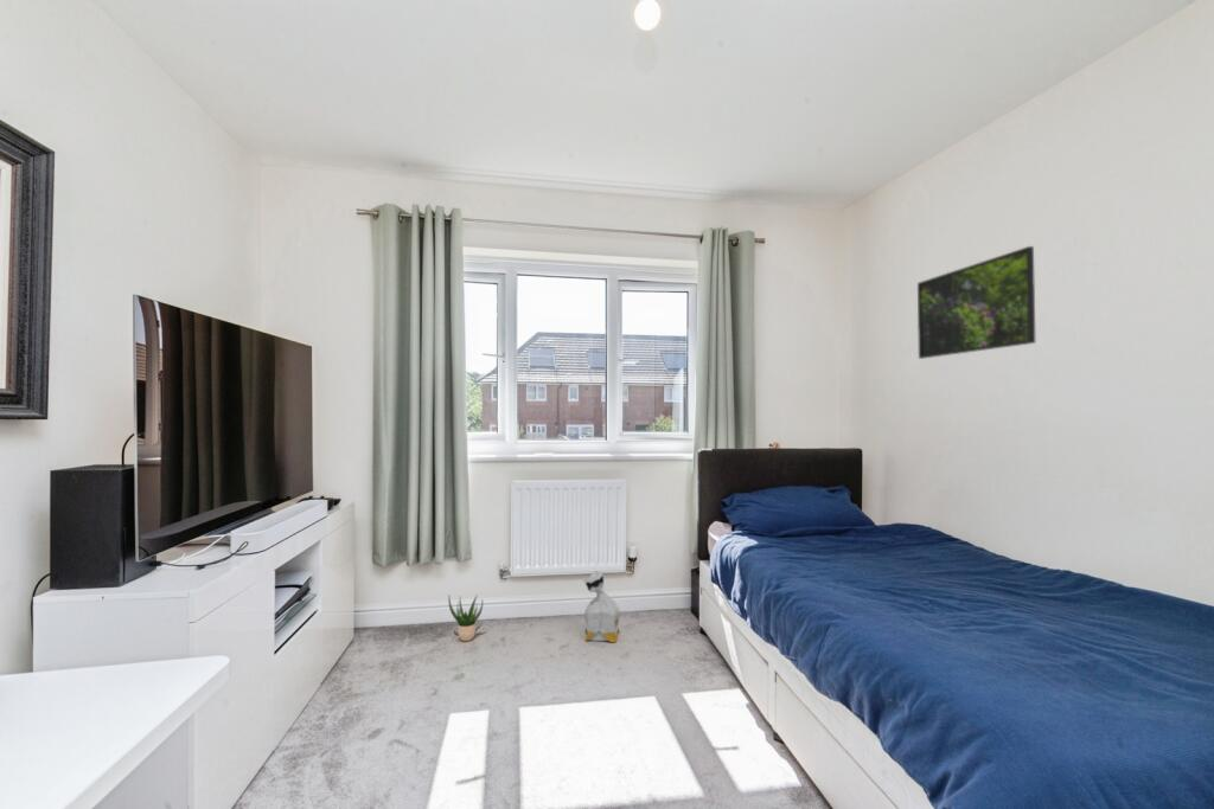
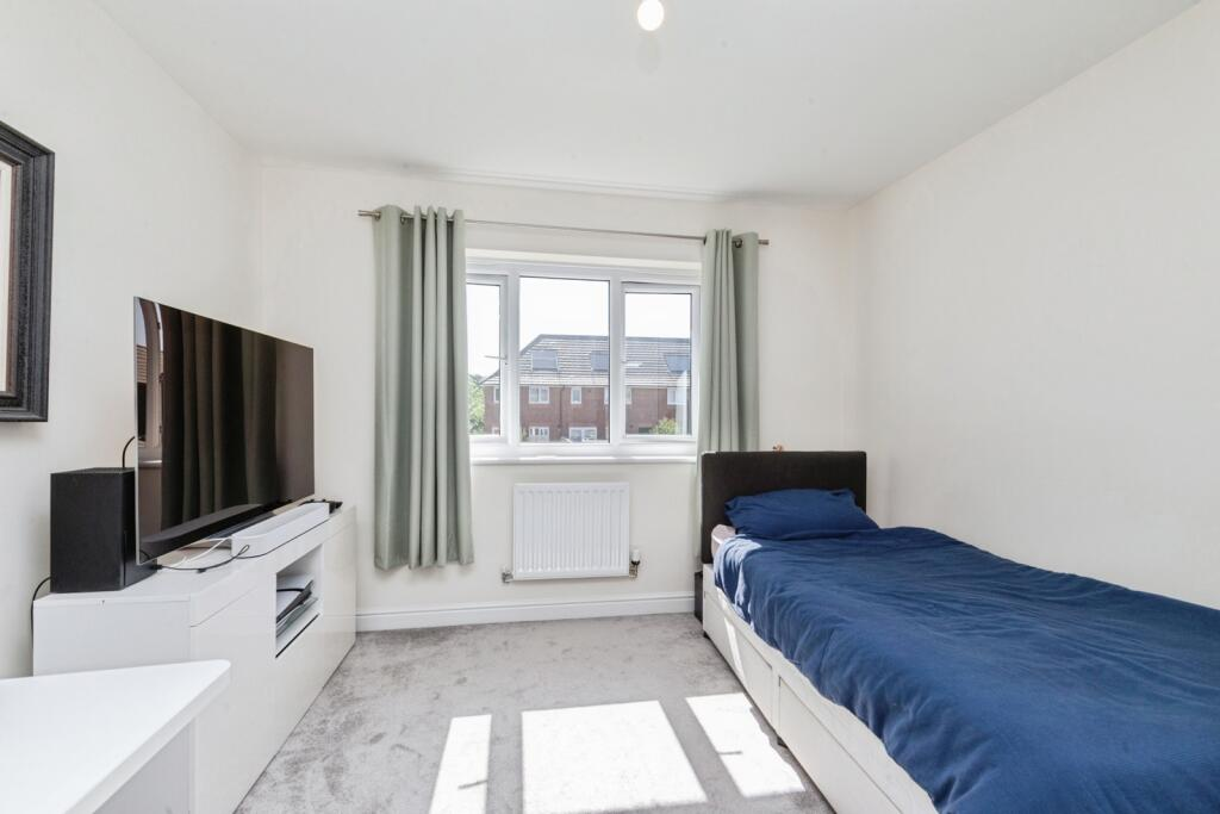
- potted plant [447,592,484,642]
- bag [582,570,621,643]
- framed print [916,245,1036,360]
